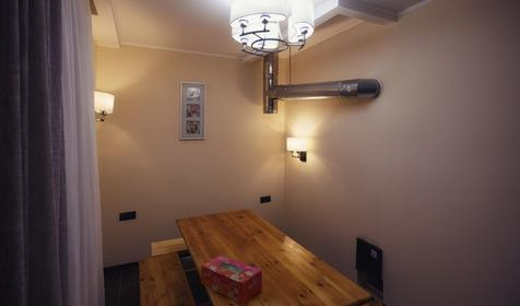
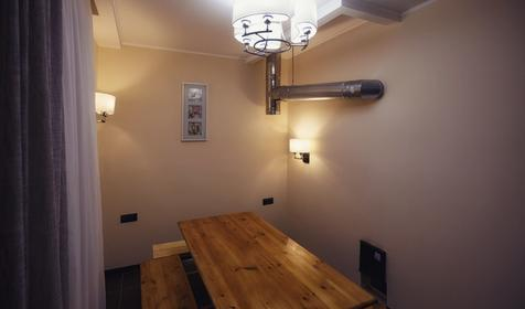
- tissue box [200,255,263,305]
